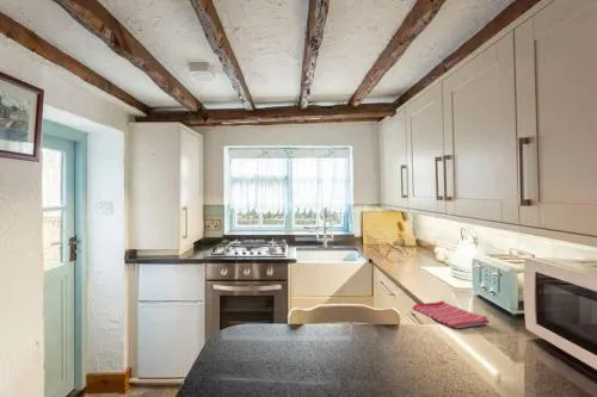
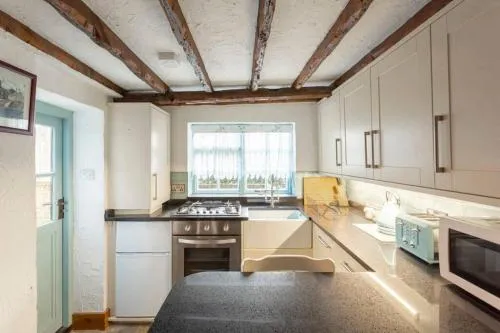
- dish towel [412,299,491,329]
